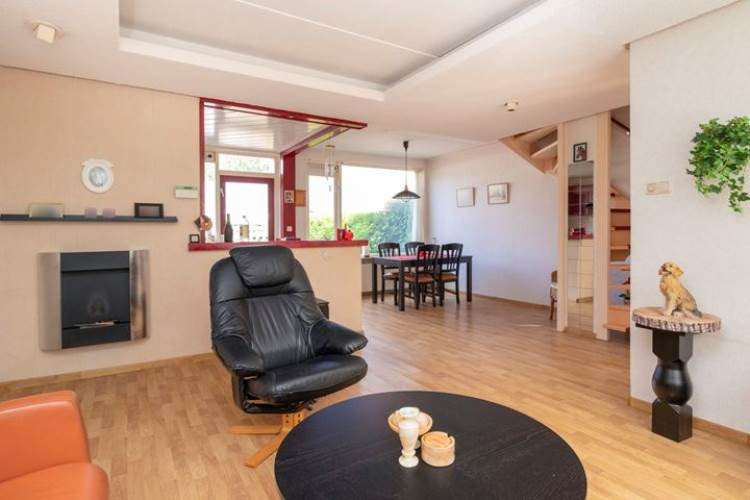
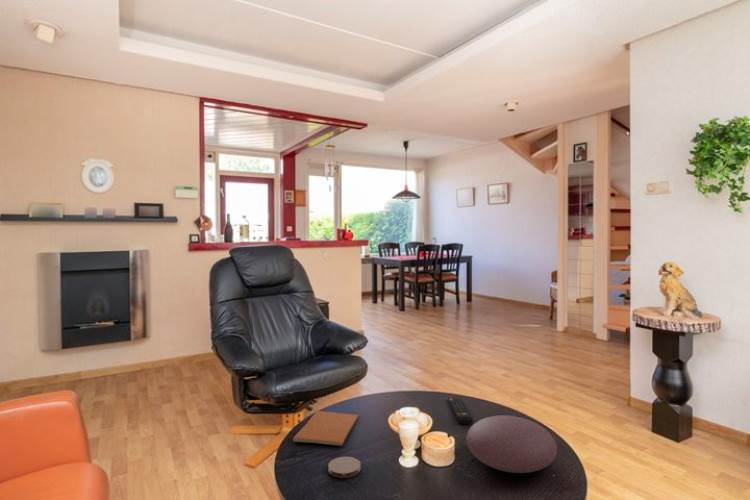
+ coaster [327,456,362,479]
+ decorative bowl [465,414,558,474]
+ book [292,410,360,447]
+ remote control [447,396,474,425]
